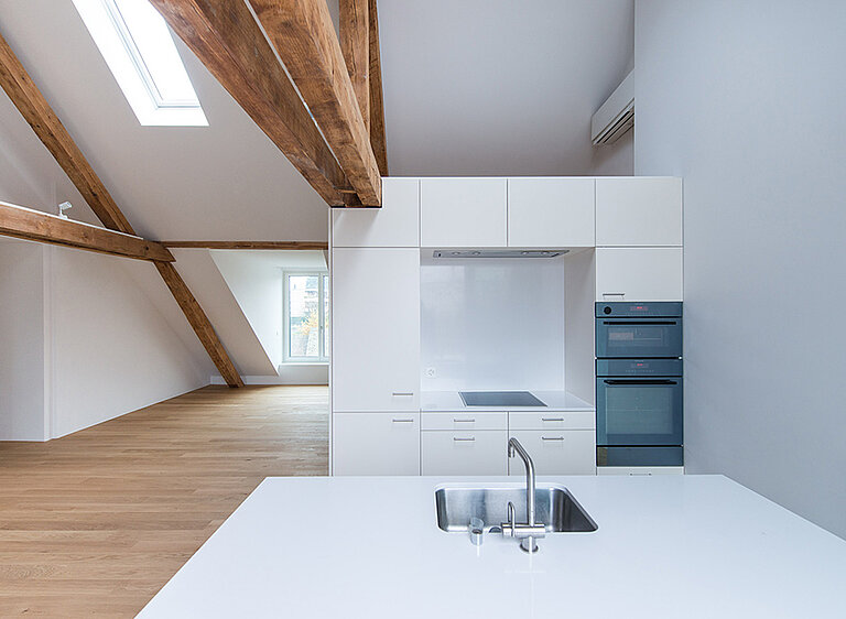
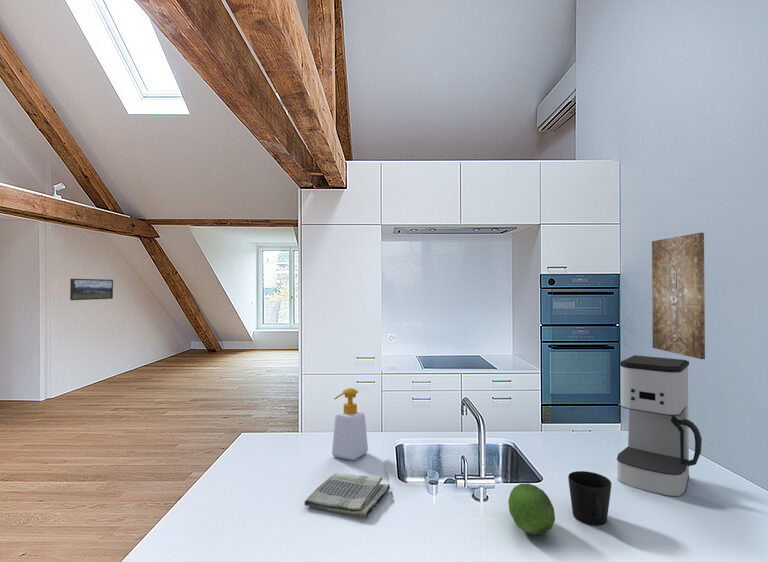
+ dish towel [303,472,391,519]
+ wall art [651,232,706,360]
+ soap bottle [331,387,369,461]
+ coffee maker [616,354,703,498]
+ fruit [507,483,556,536]
+ cup [567,470,612,527]
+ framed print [69,278,114,301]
